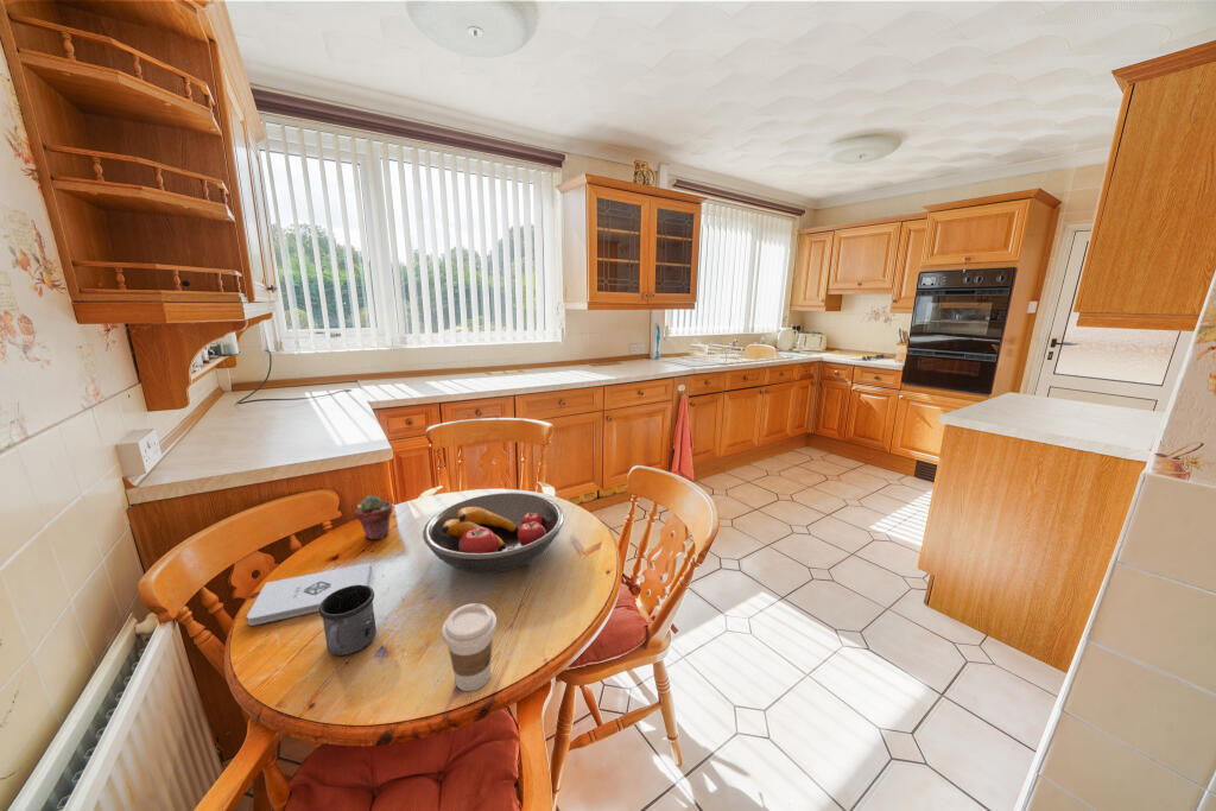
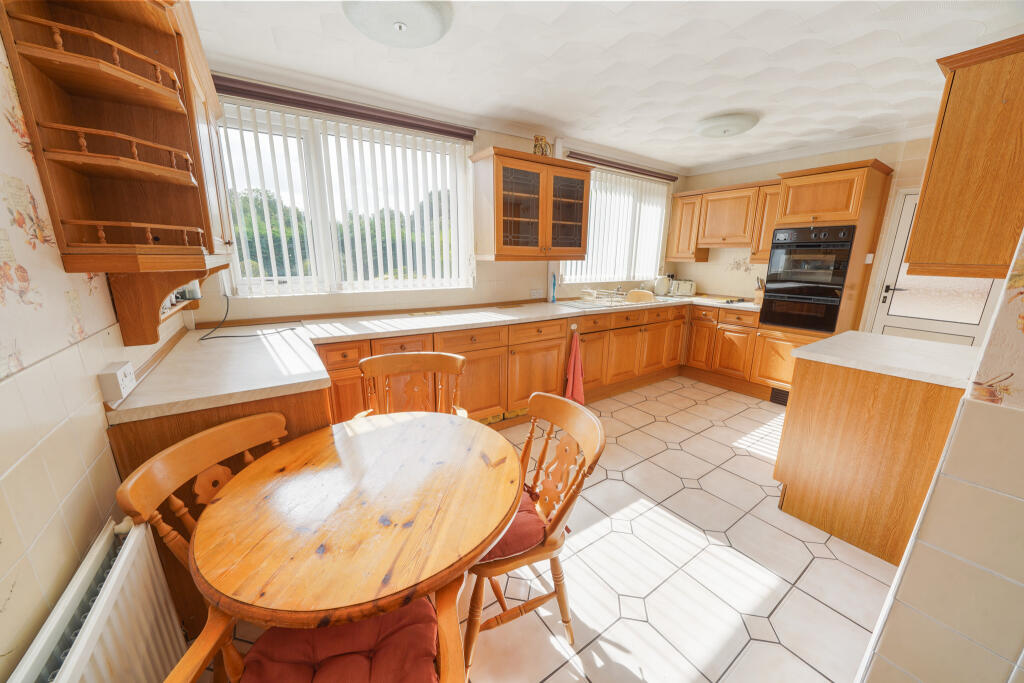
- fruit bowl [422,492,565,575]
- coffee cup [441,602,498,692]
- potted succulent [354,494,393,540]
- mug [317,584,376,657]
- notepad [246,562,373,627]
